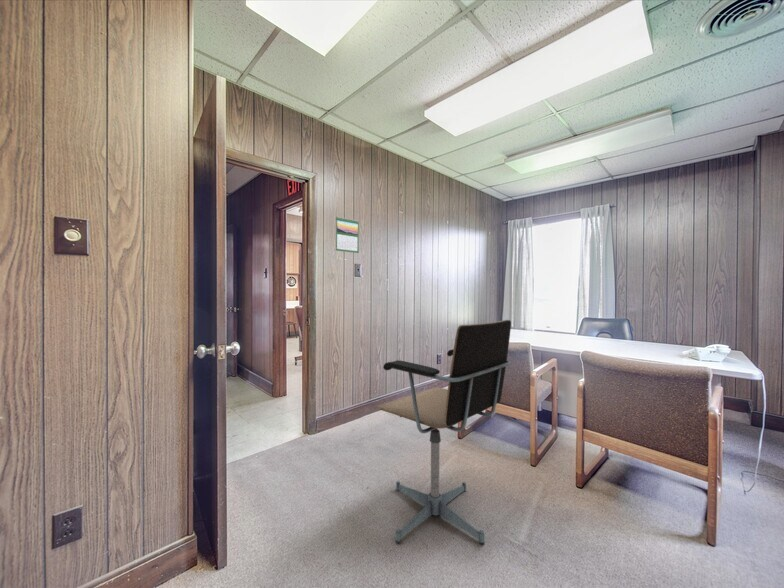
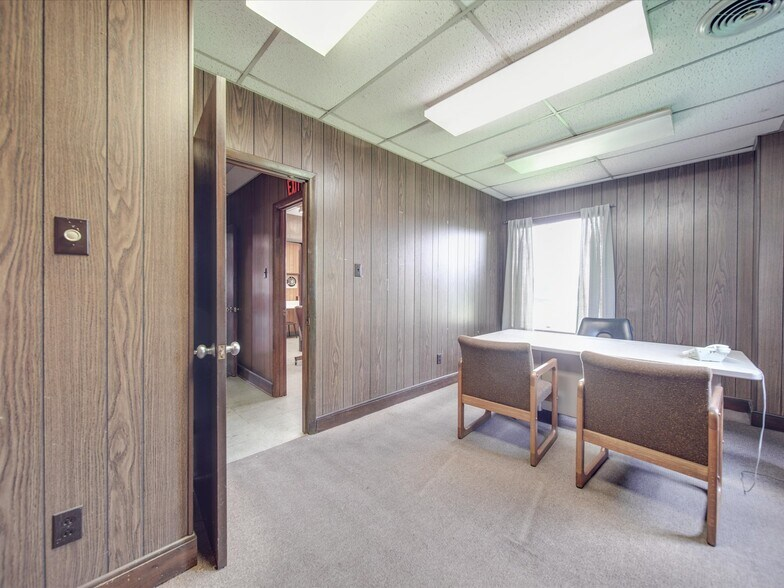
- calendar [335,216,360,254]
- office chair [377,319,512,545]
